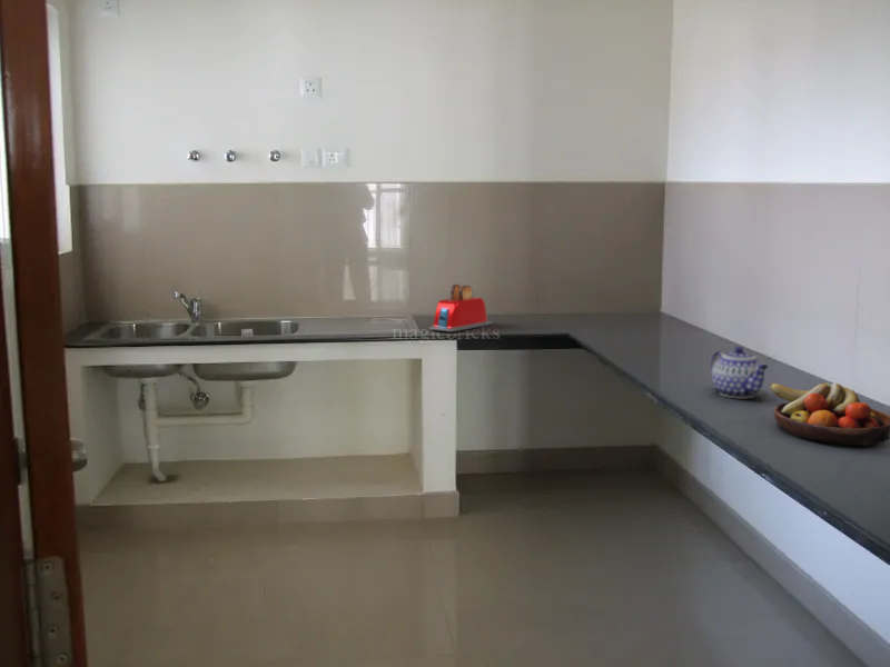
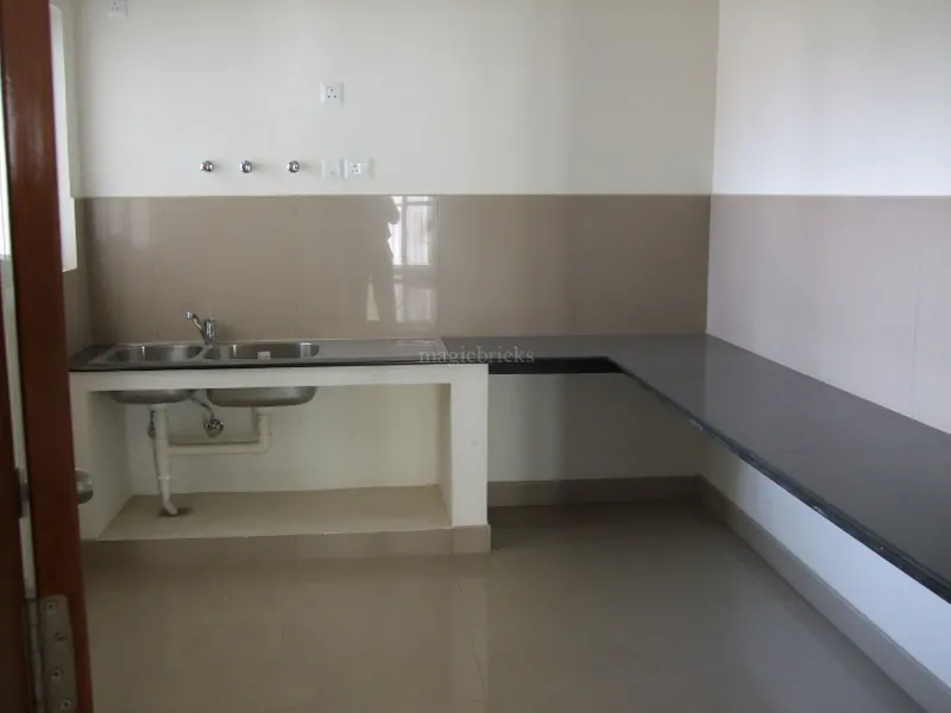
- toaster [428,283,493,334]
- fruit bowl [769,381,890,447]
- teapot [710,346,770,399]
